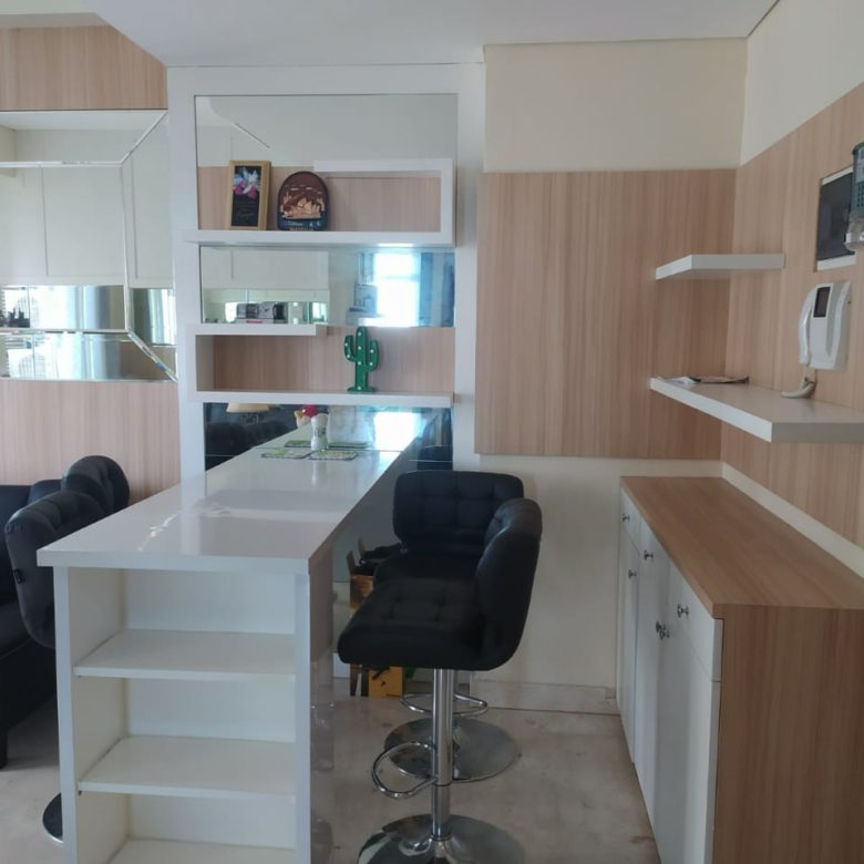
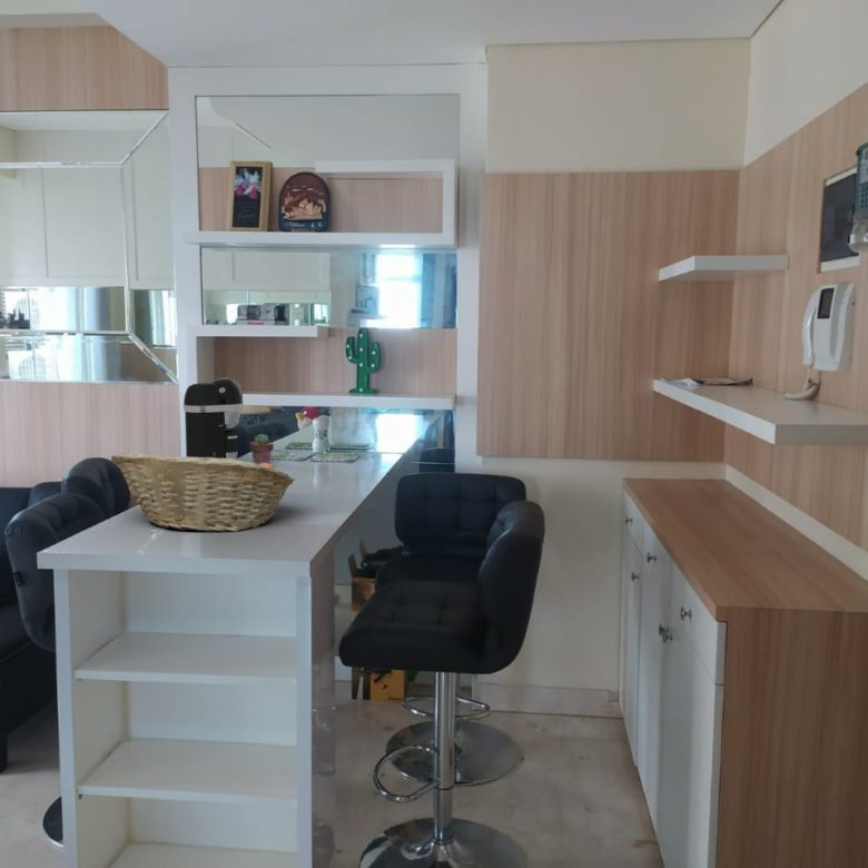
+ potted succulent [249,433,275,464]
+ coffee maker [183,377,245,461]
+ fruit basket [110,452,296,533]
